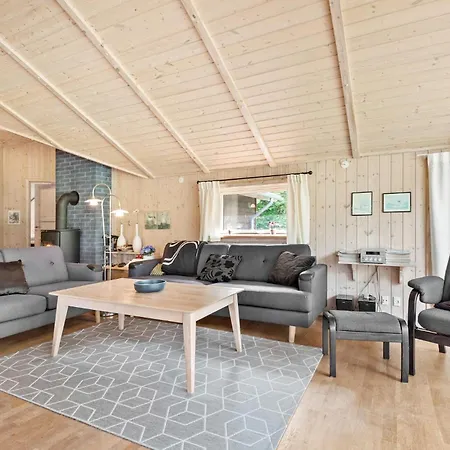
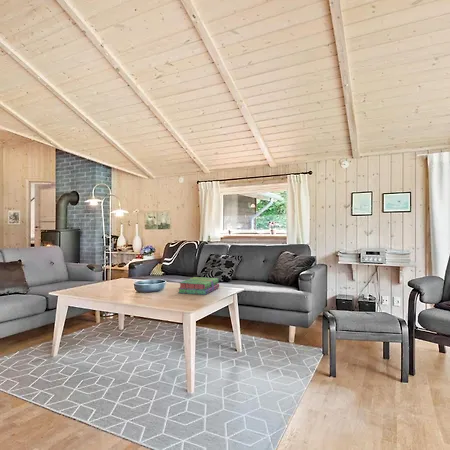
+ stack of books [177,276,220,296]
